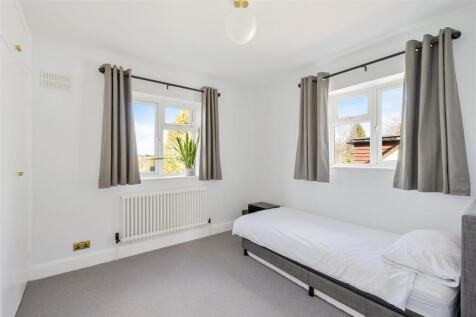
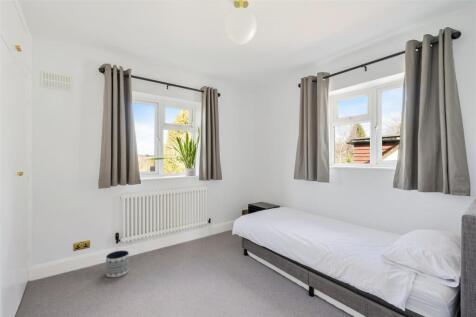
+ planter [105,250,130,278]
